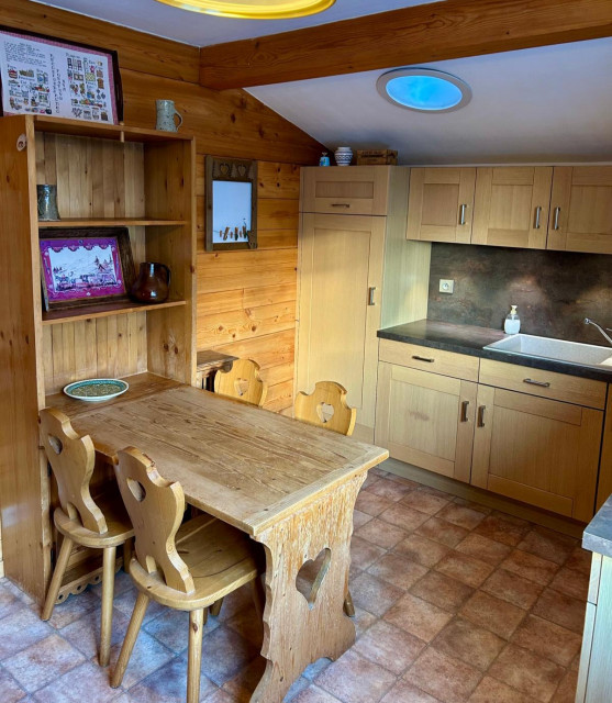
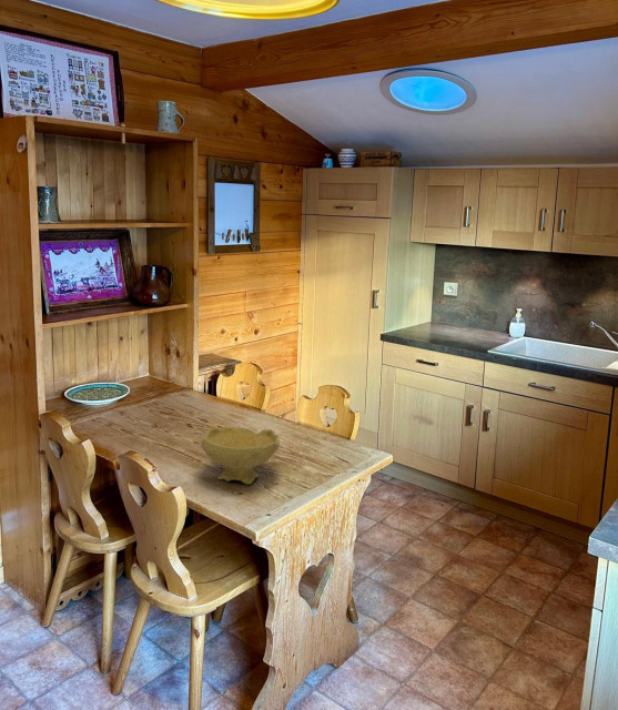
+ bowl [200,426,281,486]
